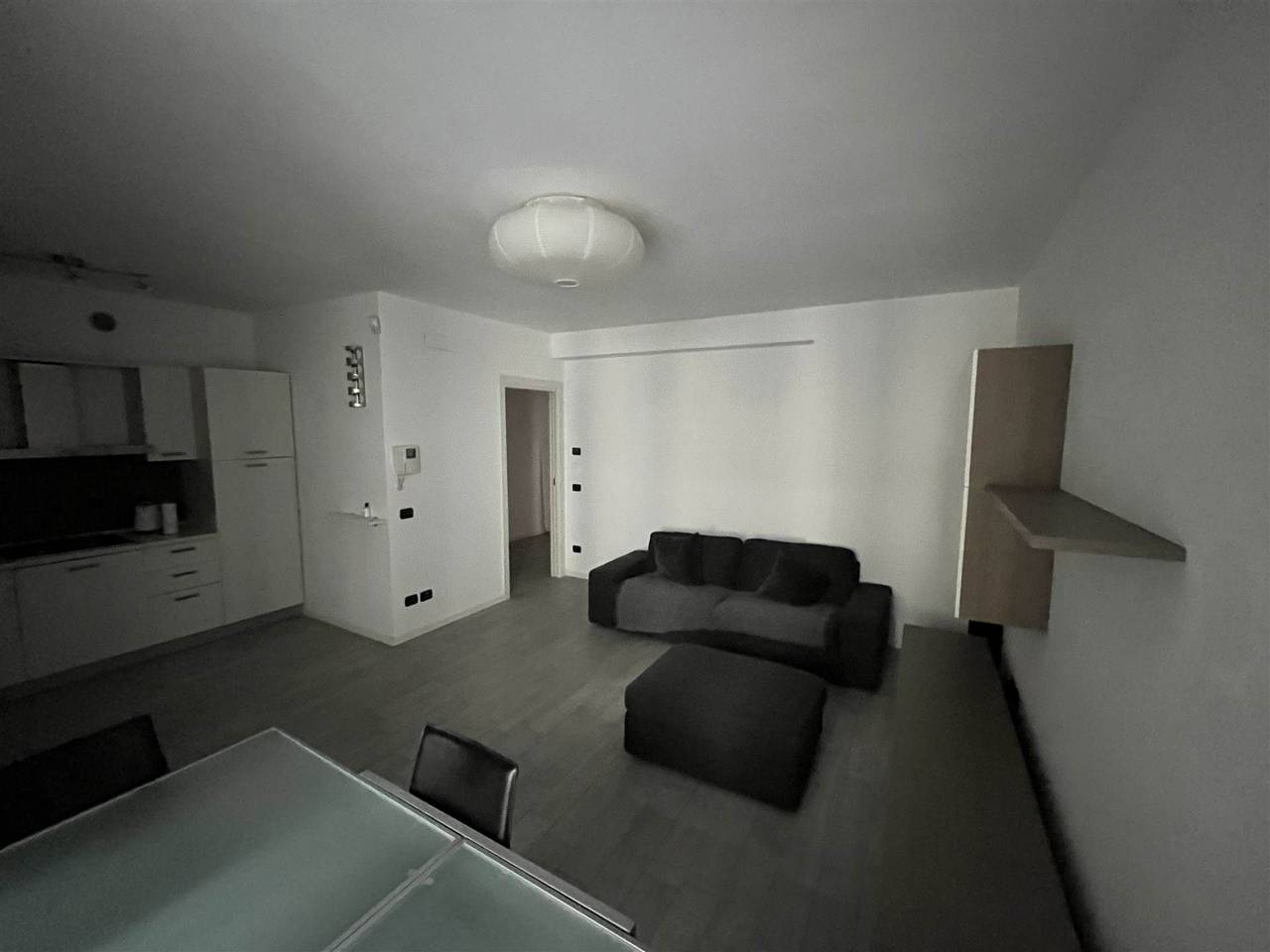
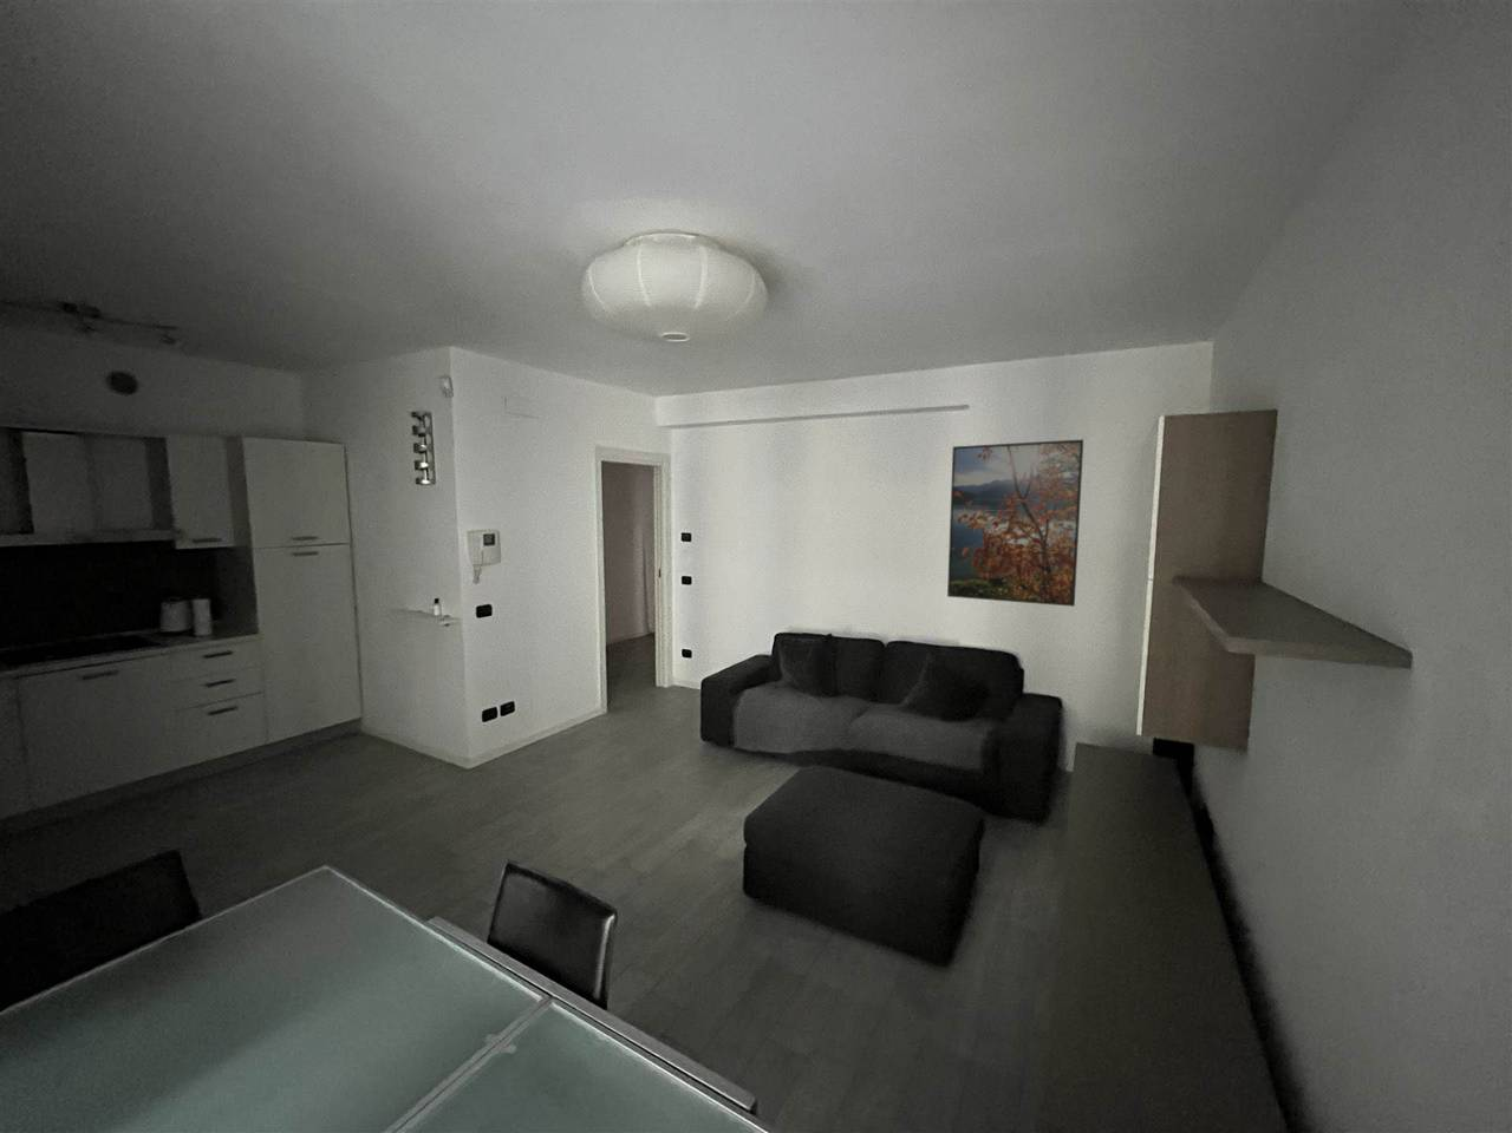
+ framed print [946,438,1085,608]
